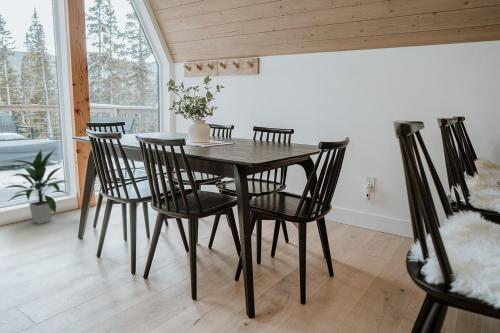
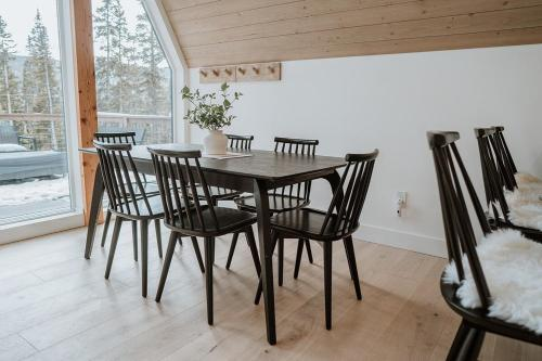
- indoor plant [1,148,69,225]
